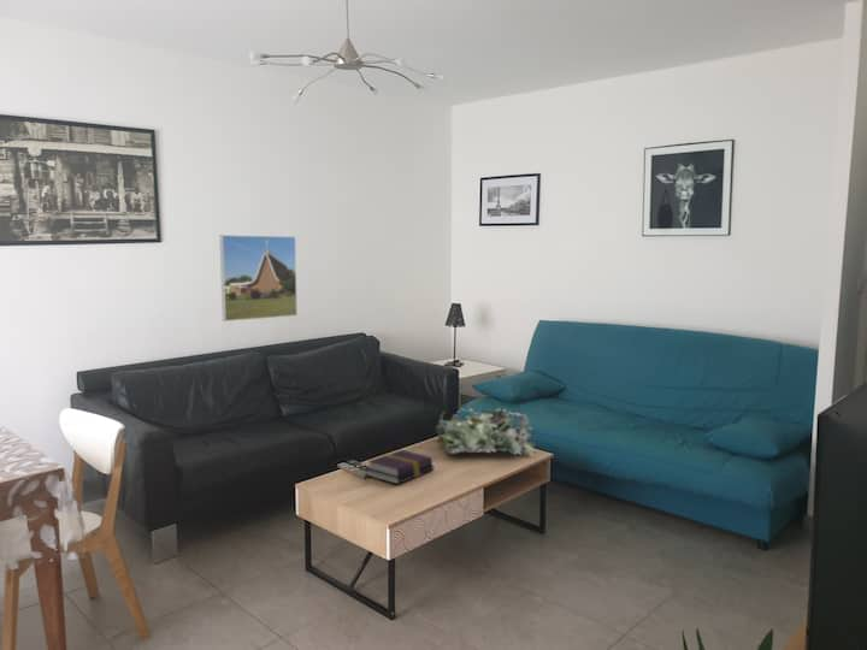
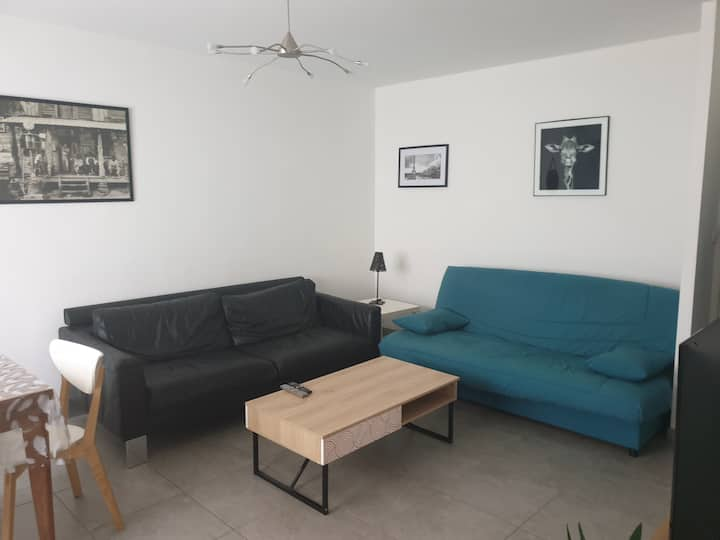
- book [365,449,435,485]
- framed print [218,234,299,323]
- plant [432,406,538,457]
